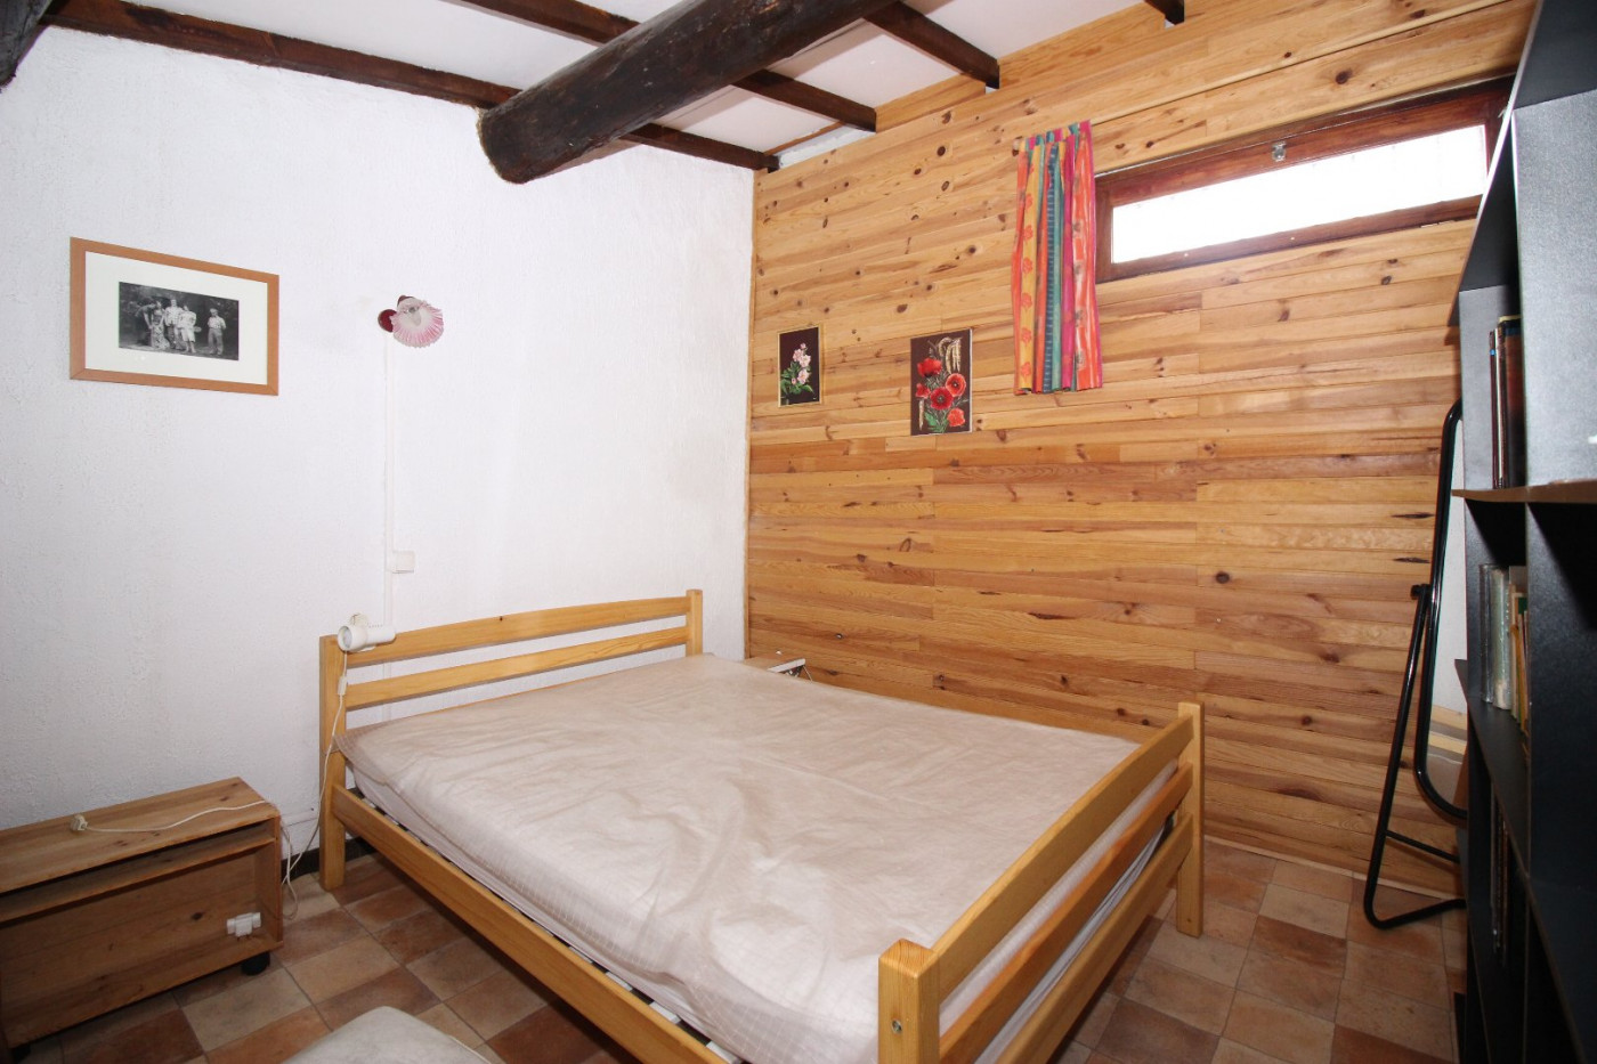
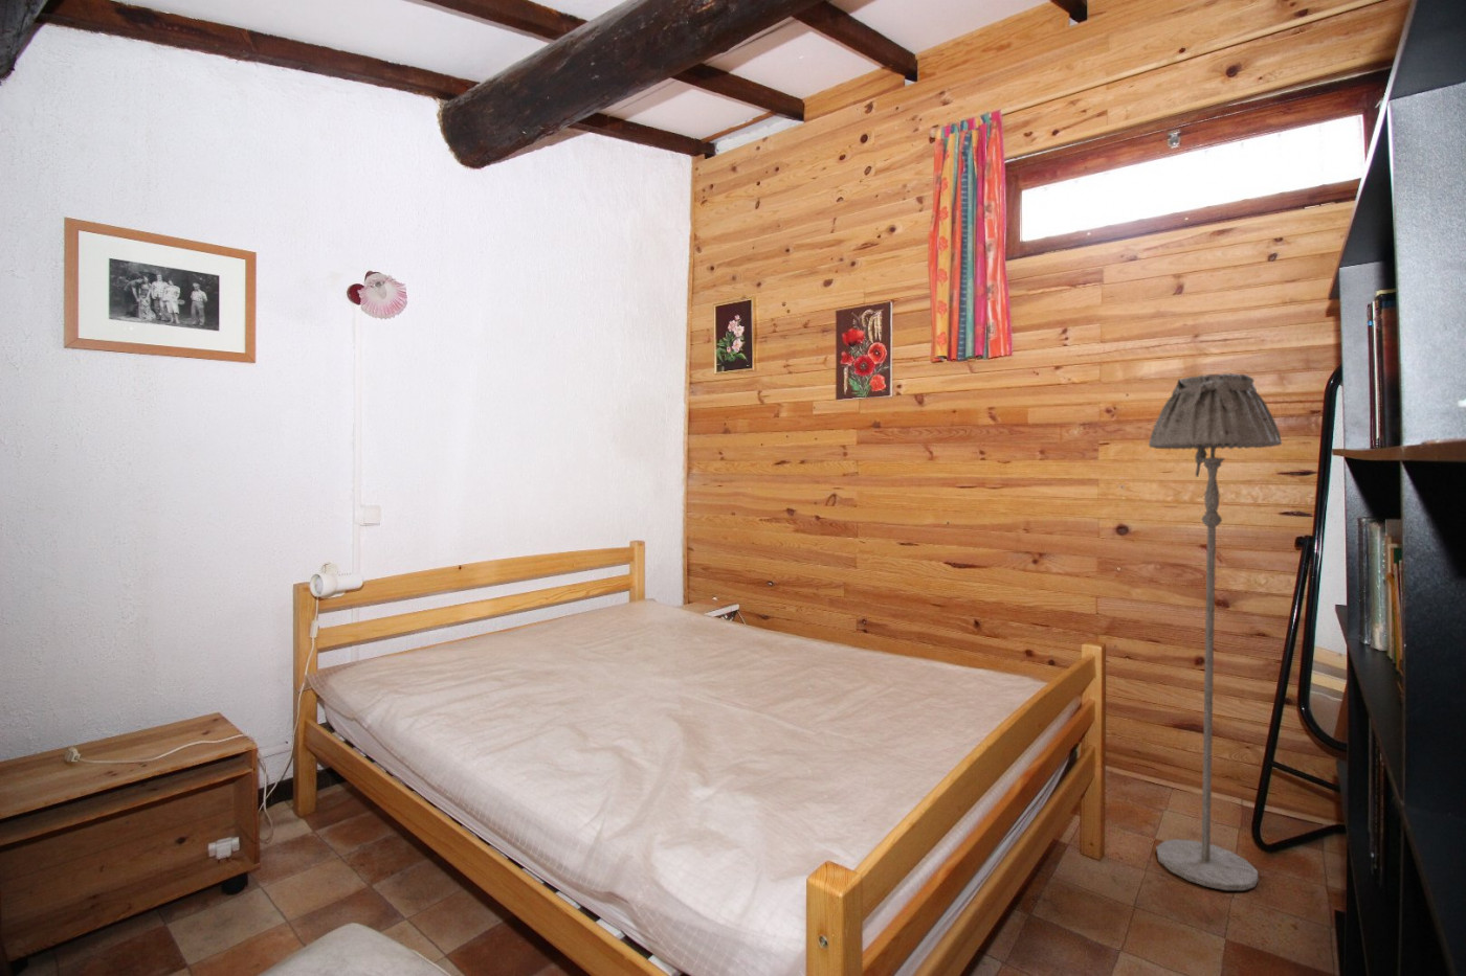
+ floor lamp [1148,373,1283,891]
